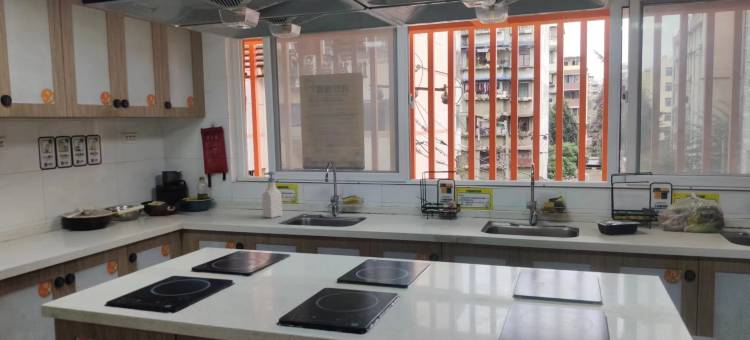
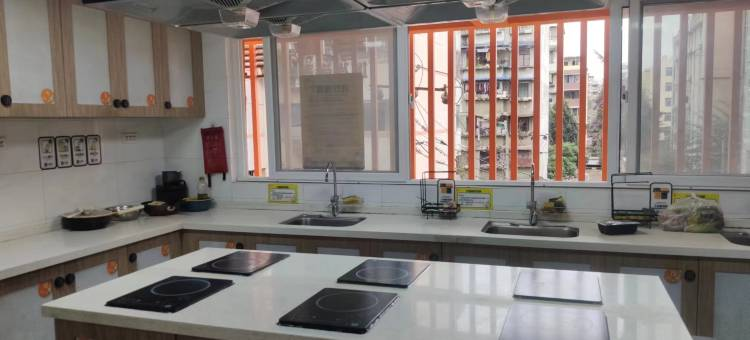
- soap bottle [261,170,283,219]
